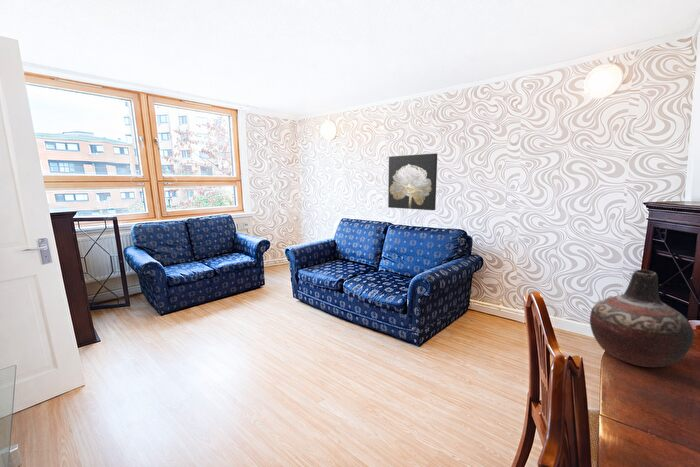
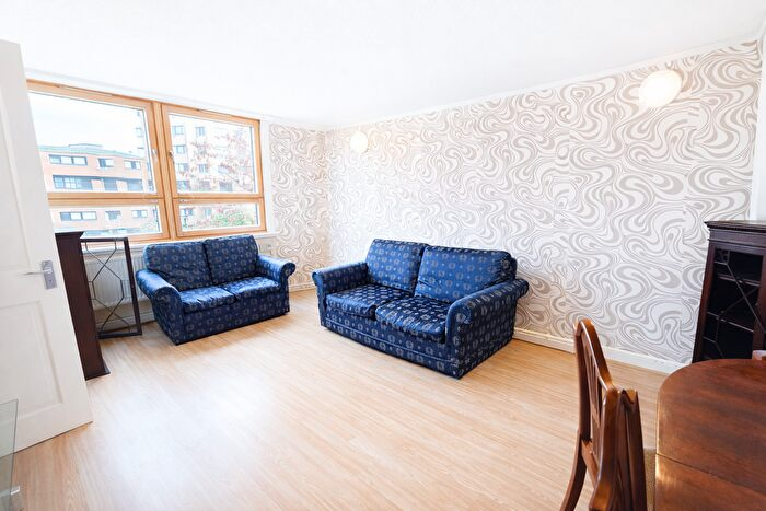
- wall art [387,152,438,211]
- vase [589,269,695,368]
